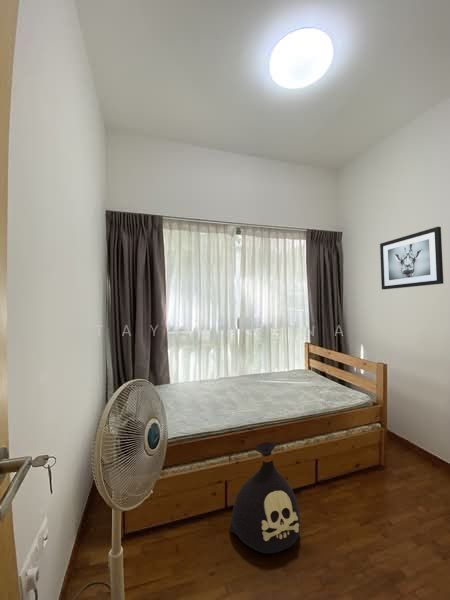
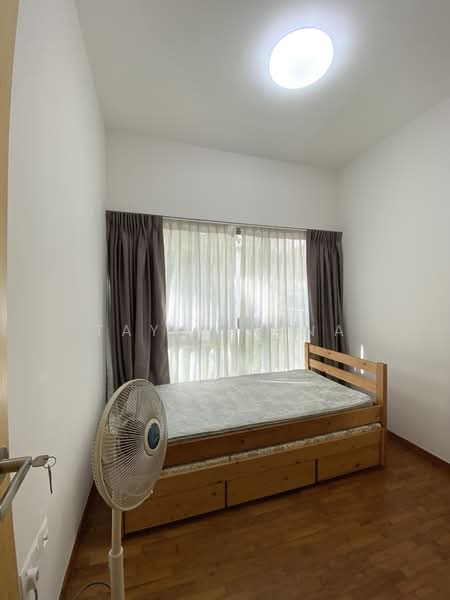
- wall art [379,226,444,290]
- bag [228,441,301,554]
